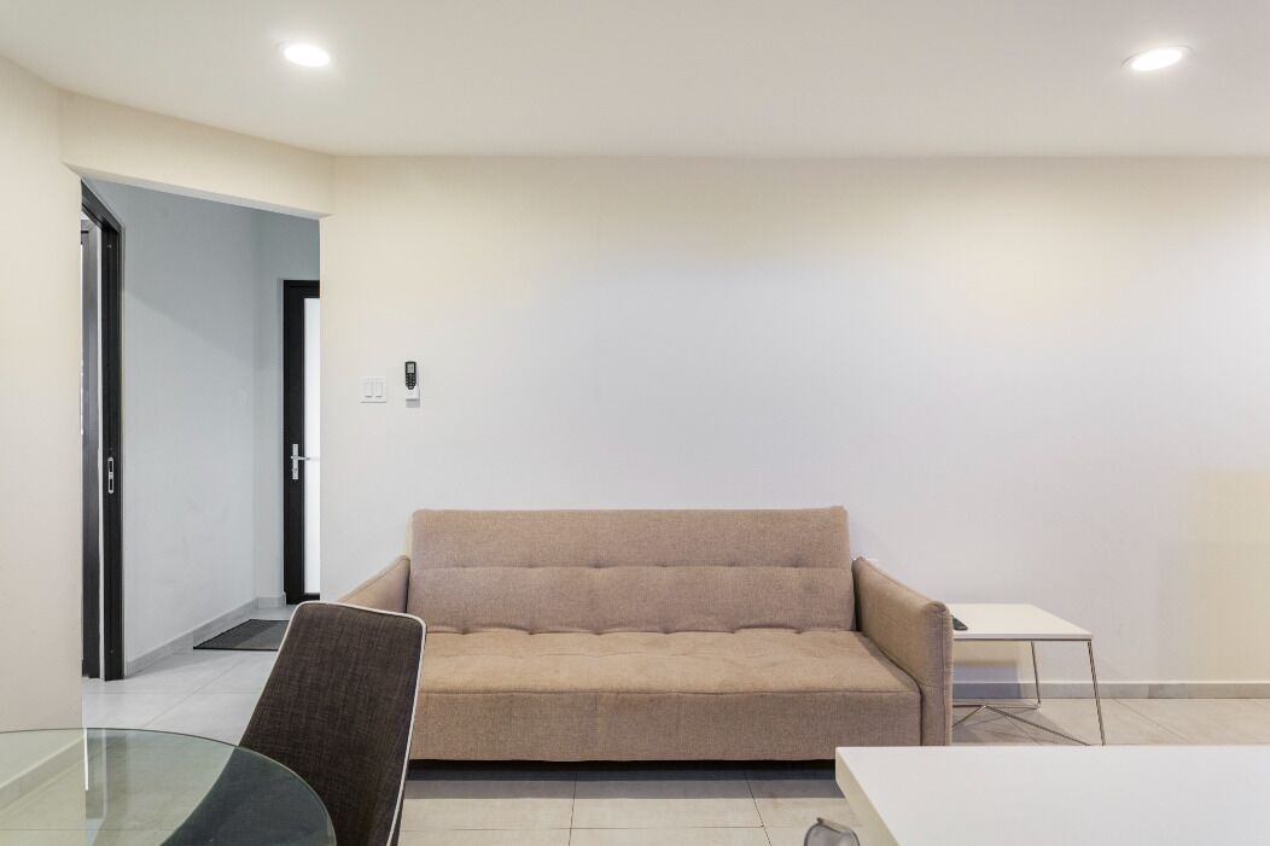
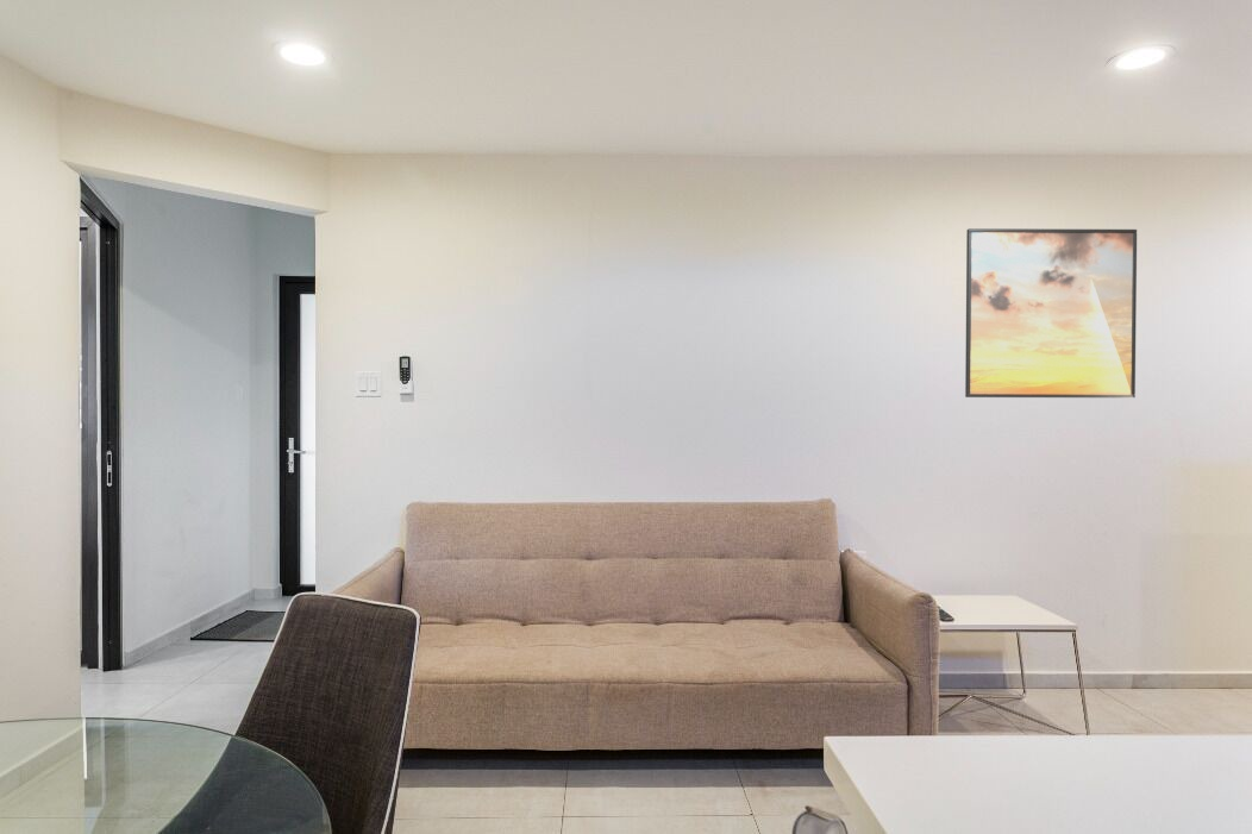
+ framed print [964,227,1138,399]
